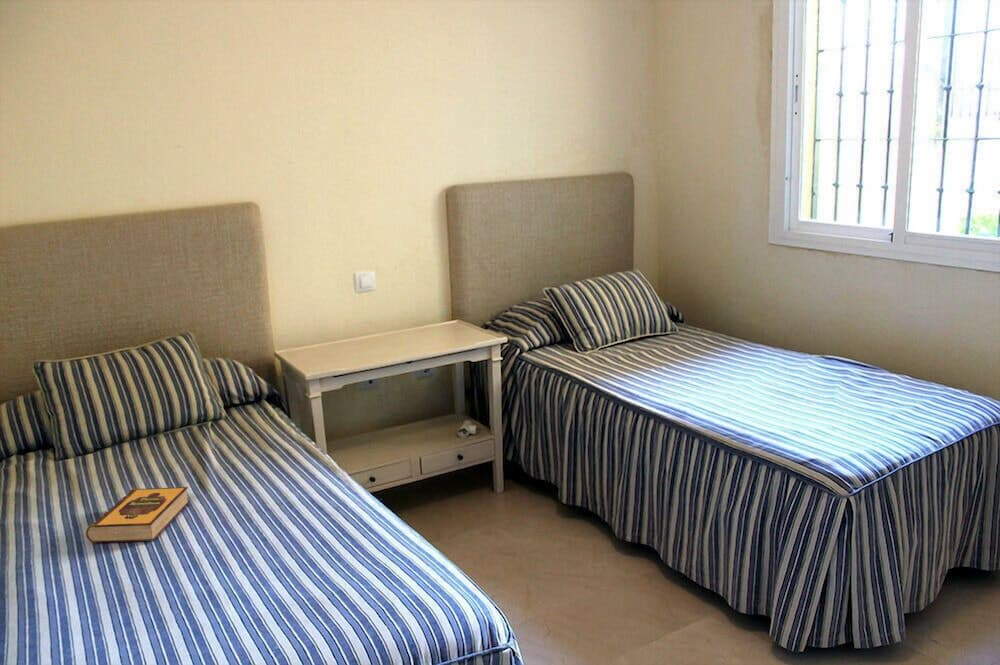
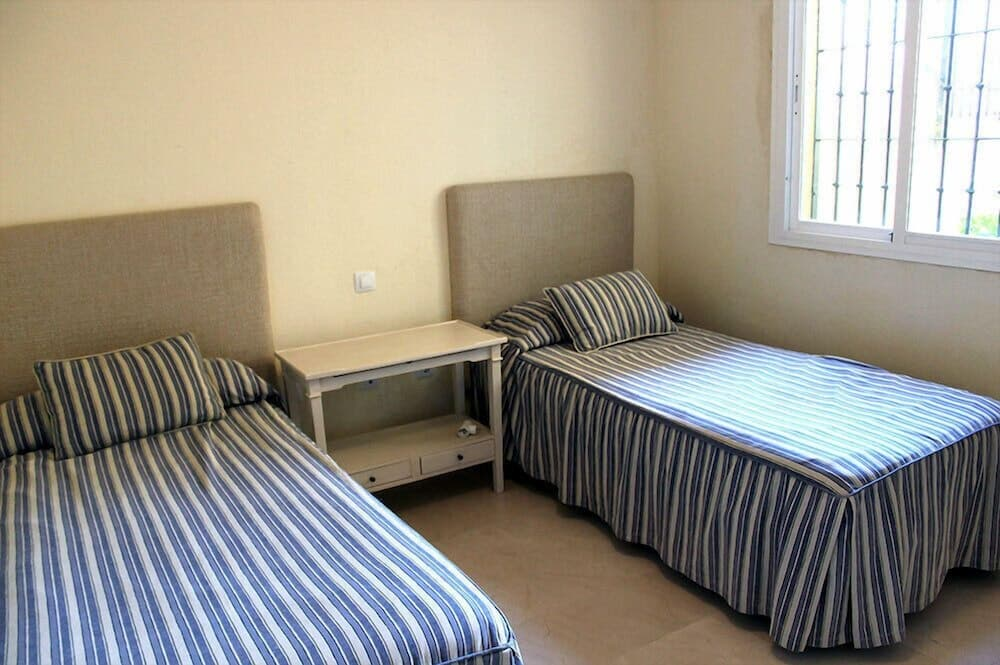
- hardback book [85,486,190,544]
